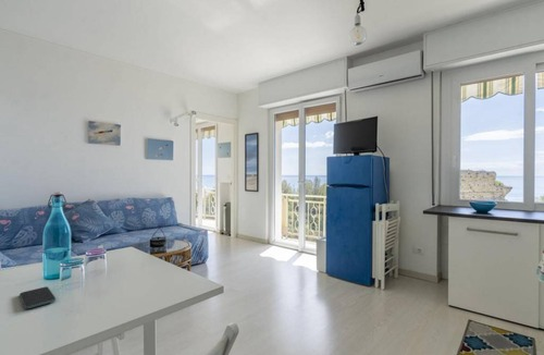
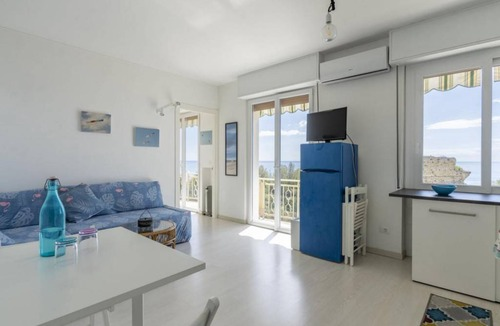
- smartphone [18,285,58,310]
